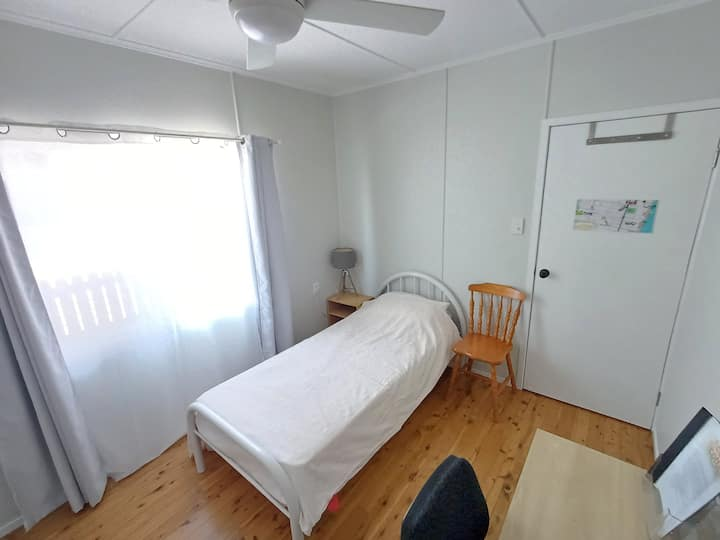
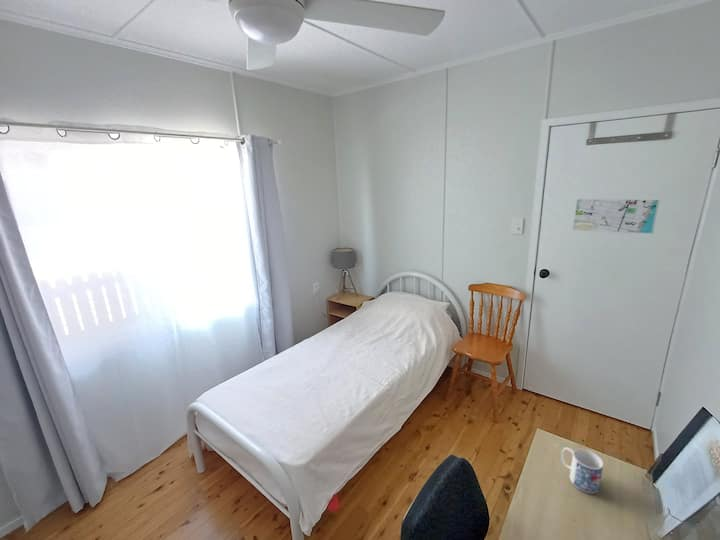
+ mug [560,446,604,494]
